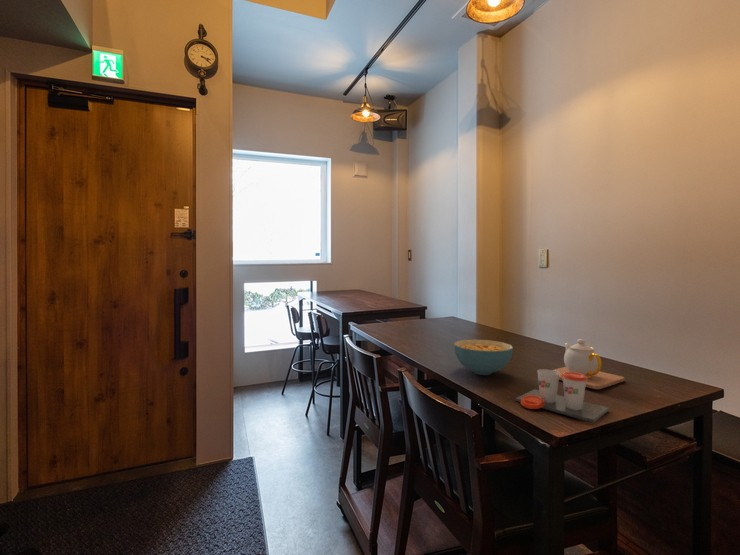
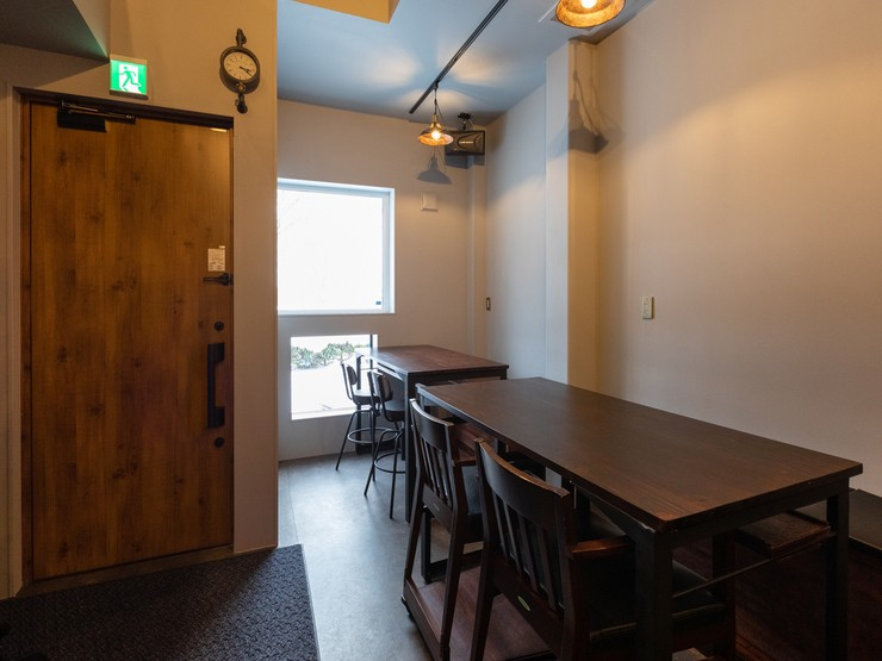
- cereal bowl [453,339,514,376]
- teapot [552,338,626,390]
- cup [514,368,610,424]
